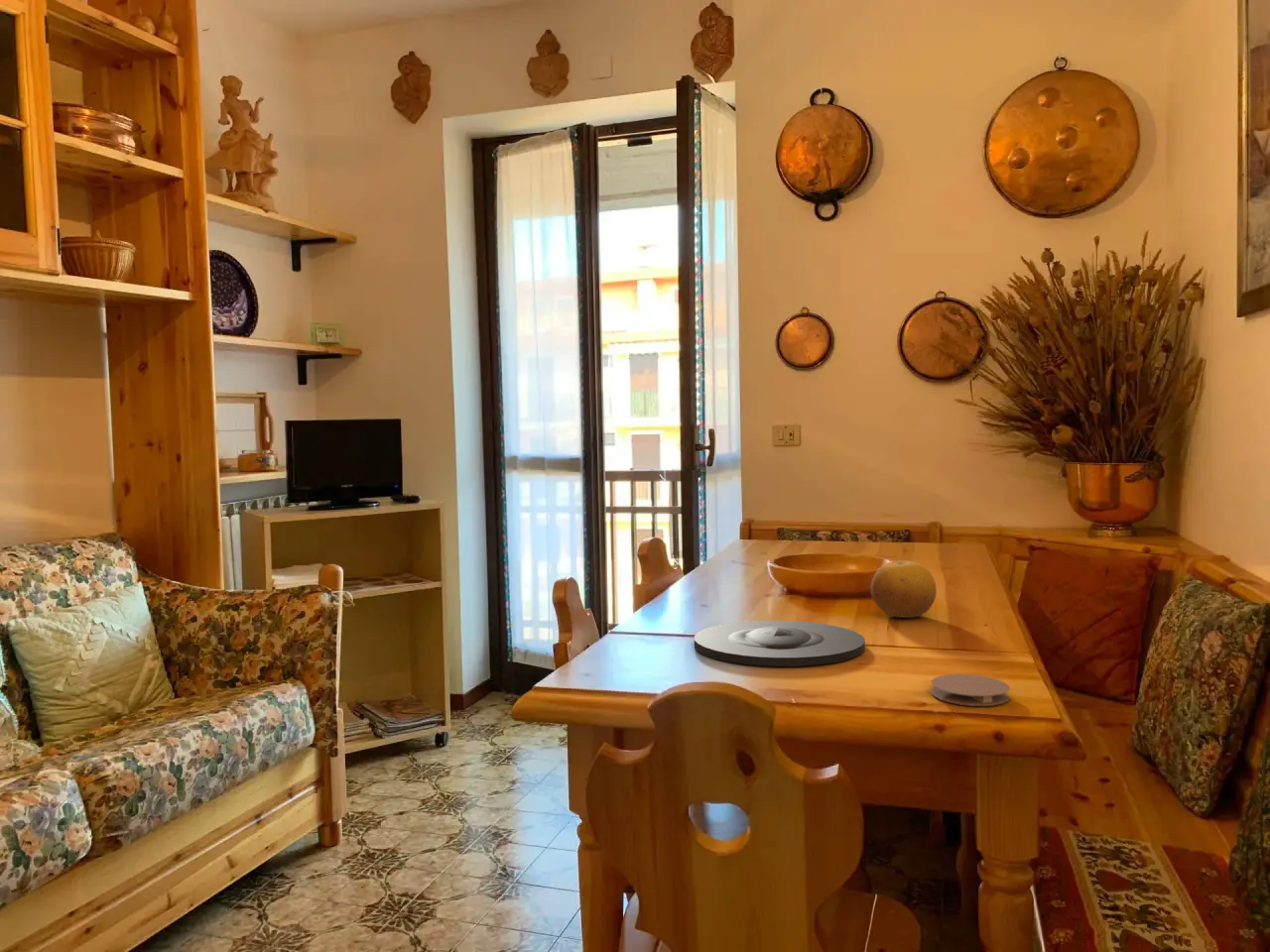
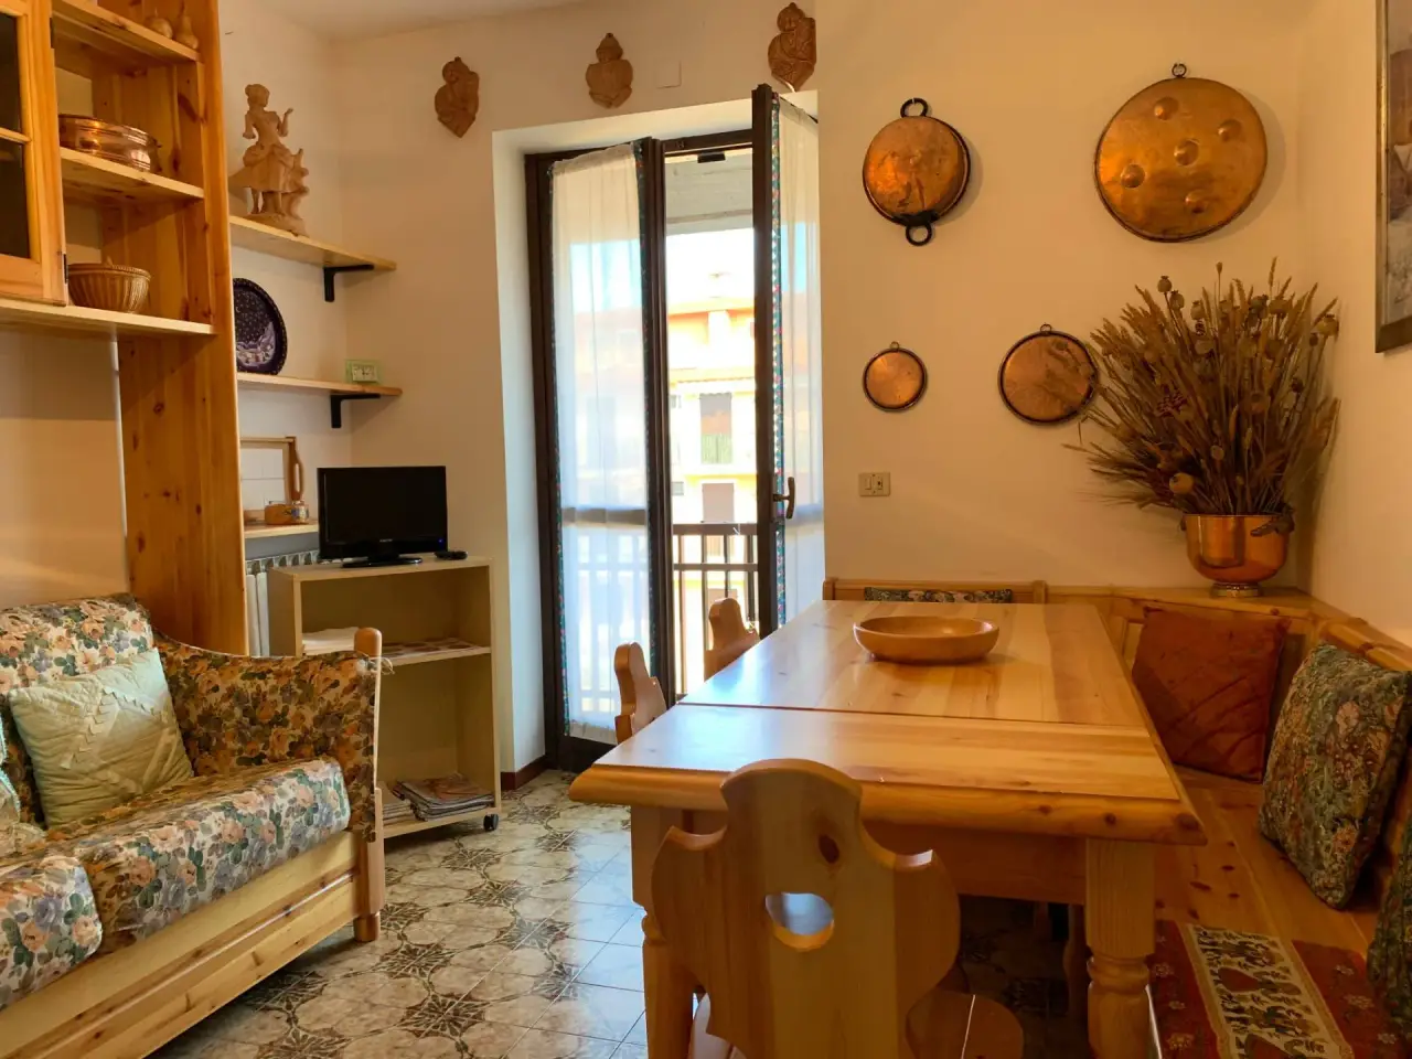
- plate [694,620,866,667]
- fruit [870,560,938,619]
- coaster [931,673,1011,707]
